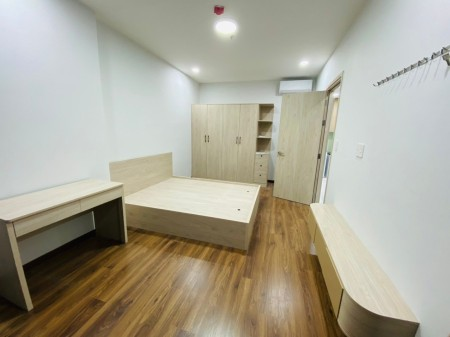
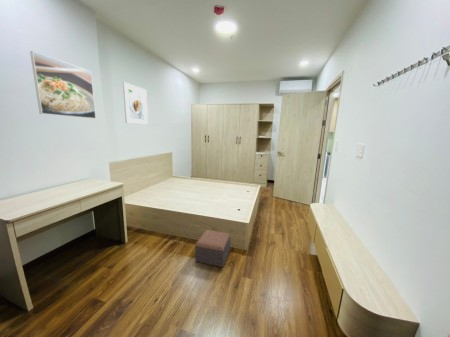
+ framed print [122,81,149,126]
+ footstool [194,229,231,268]
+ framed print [29,50,97,120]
